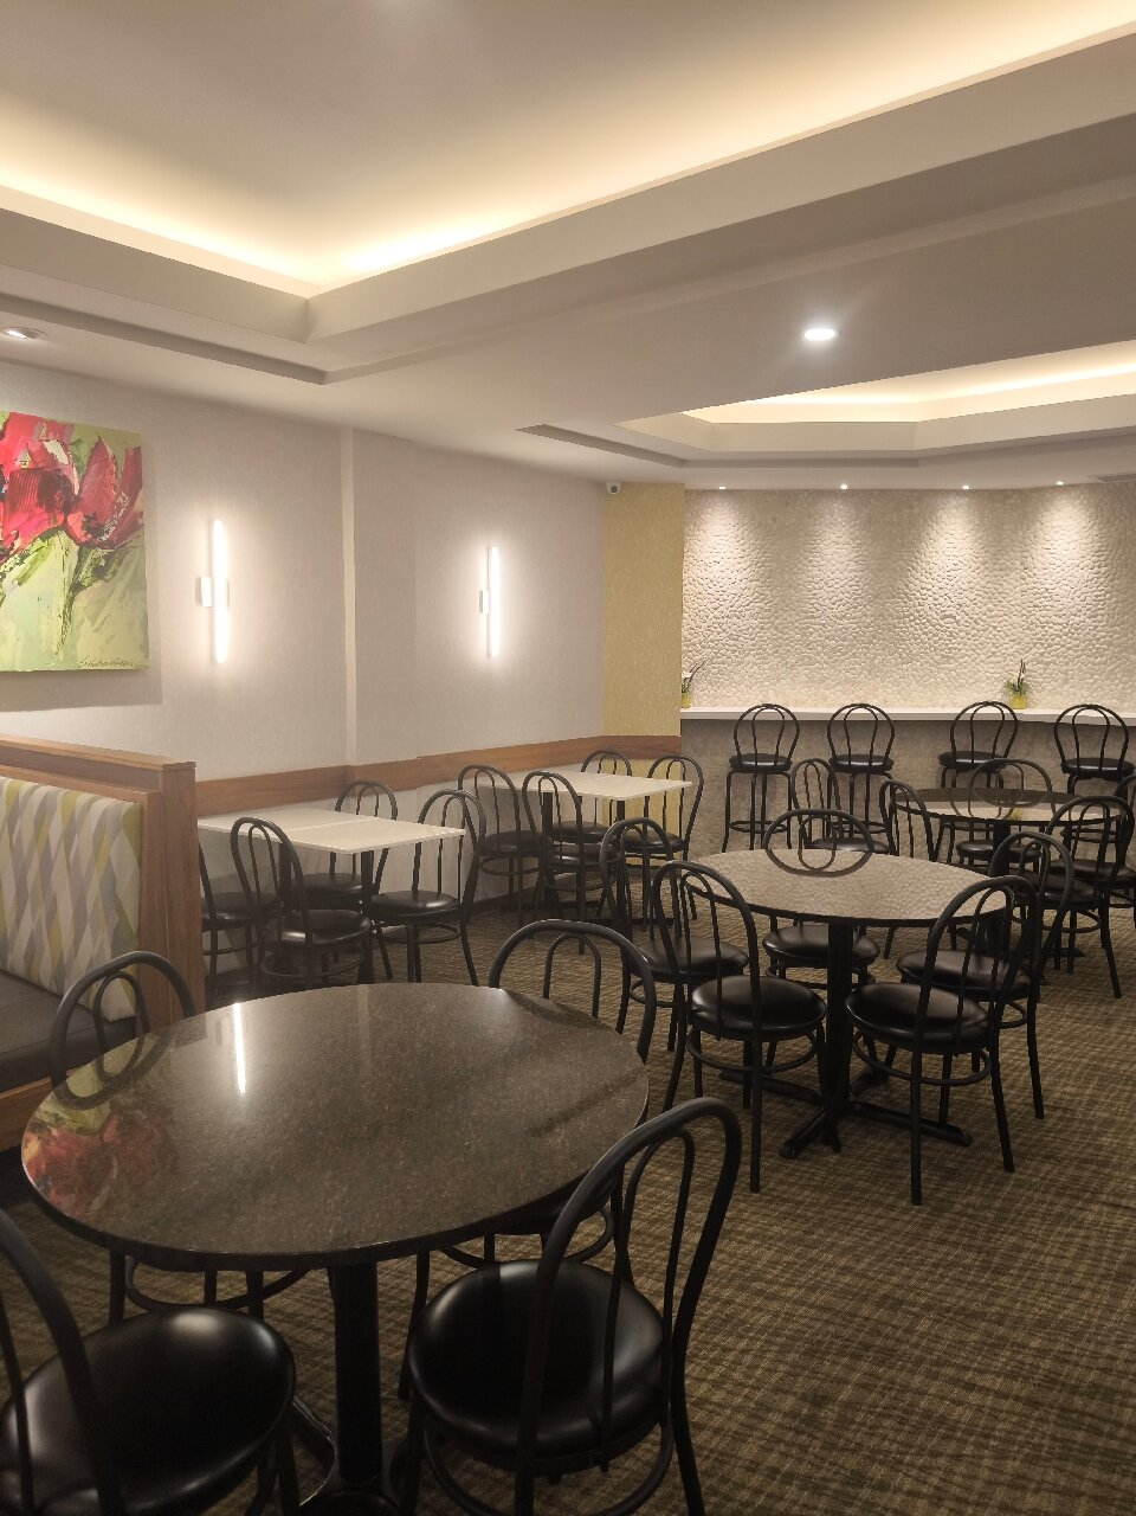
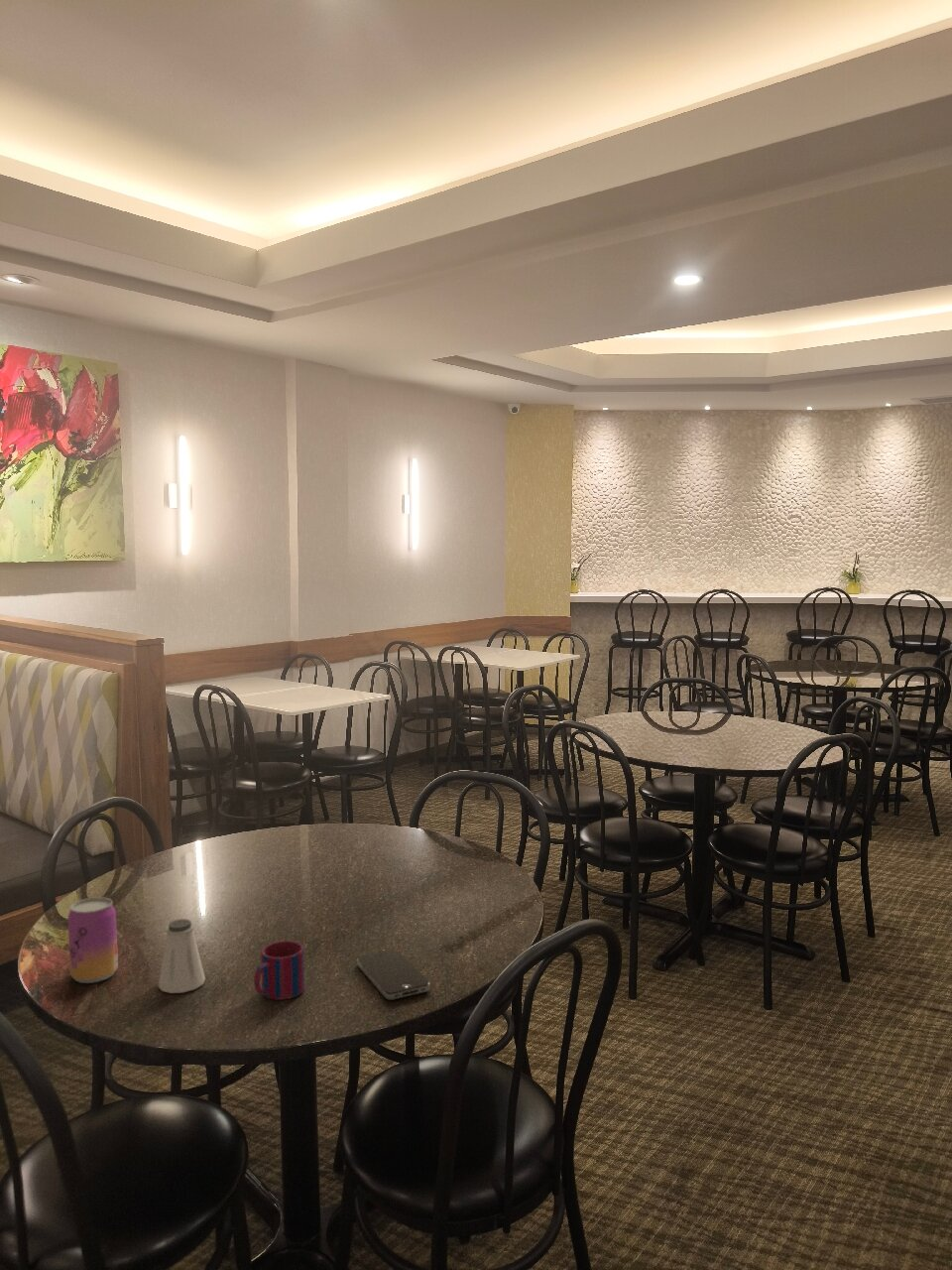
+ beer can [67,896,119,984]
+ saltshaker [158,918,206,994]
+ mug [253,940,305,1001]
+ smartphone [356,949,430,1001]
